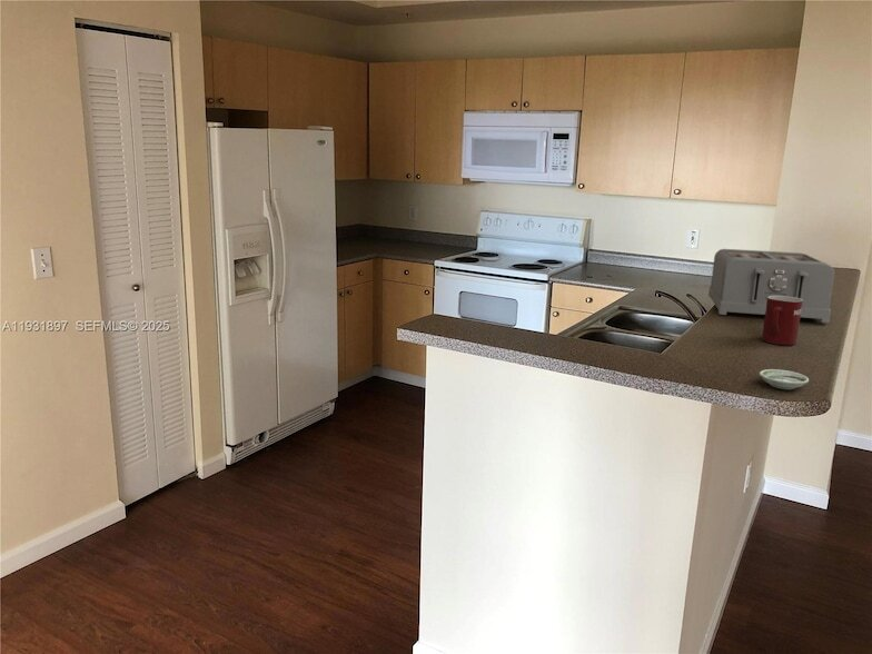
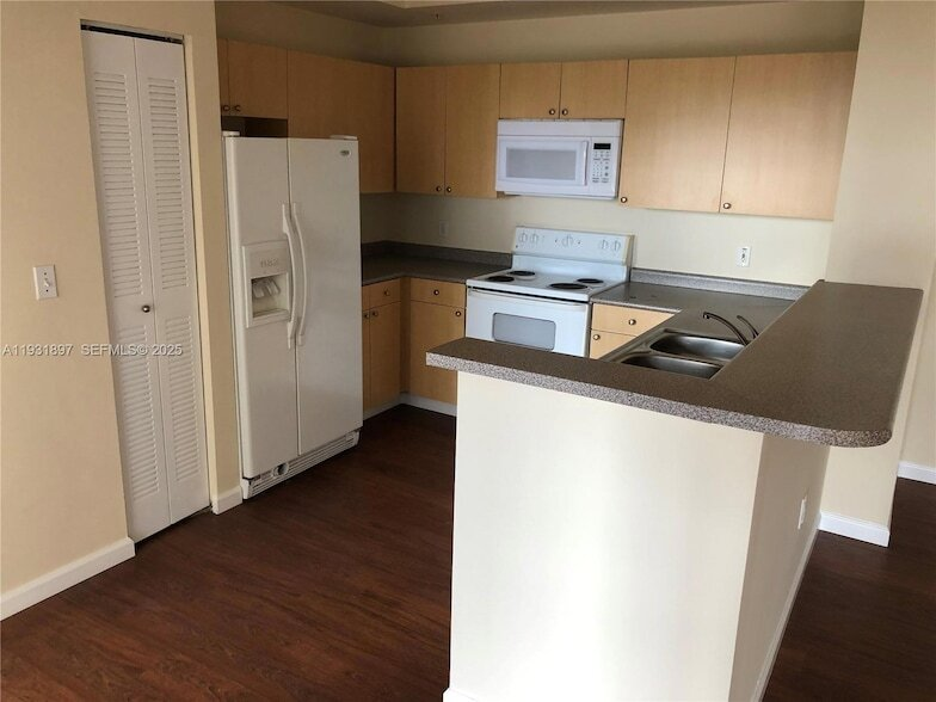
- saucer [759,368,810,390]
- mug [761,296,803,346]
- toaster [707,248,835,324]
